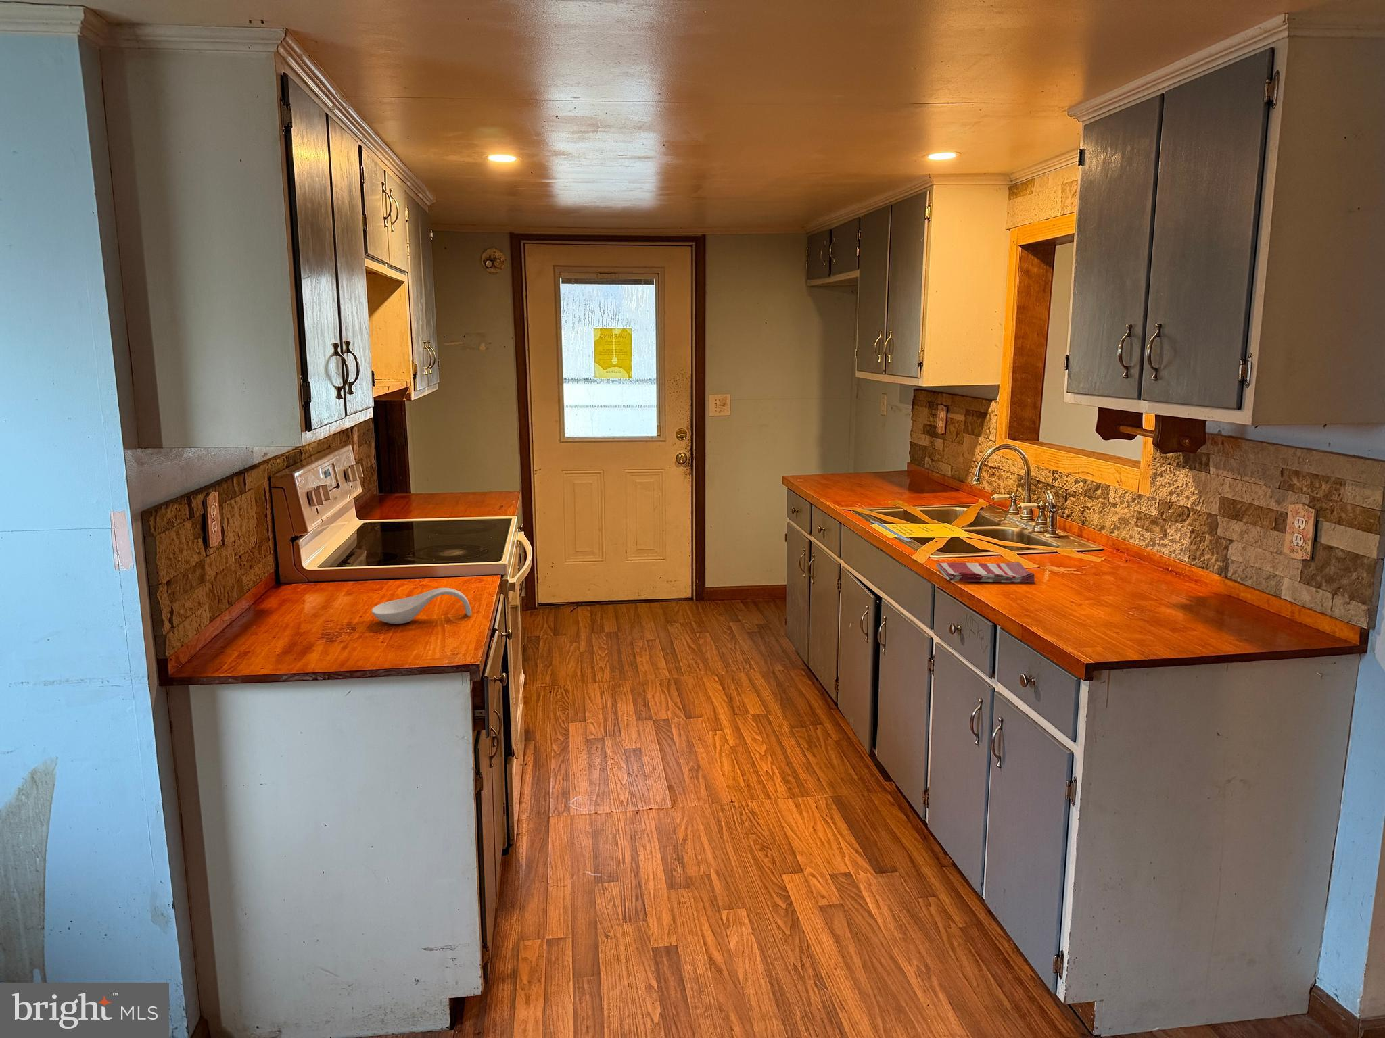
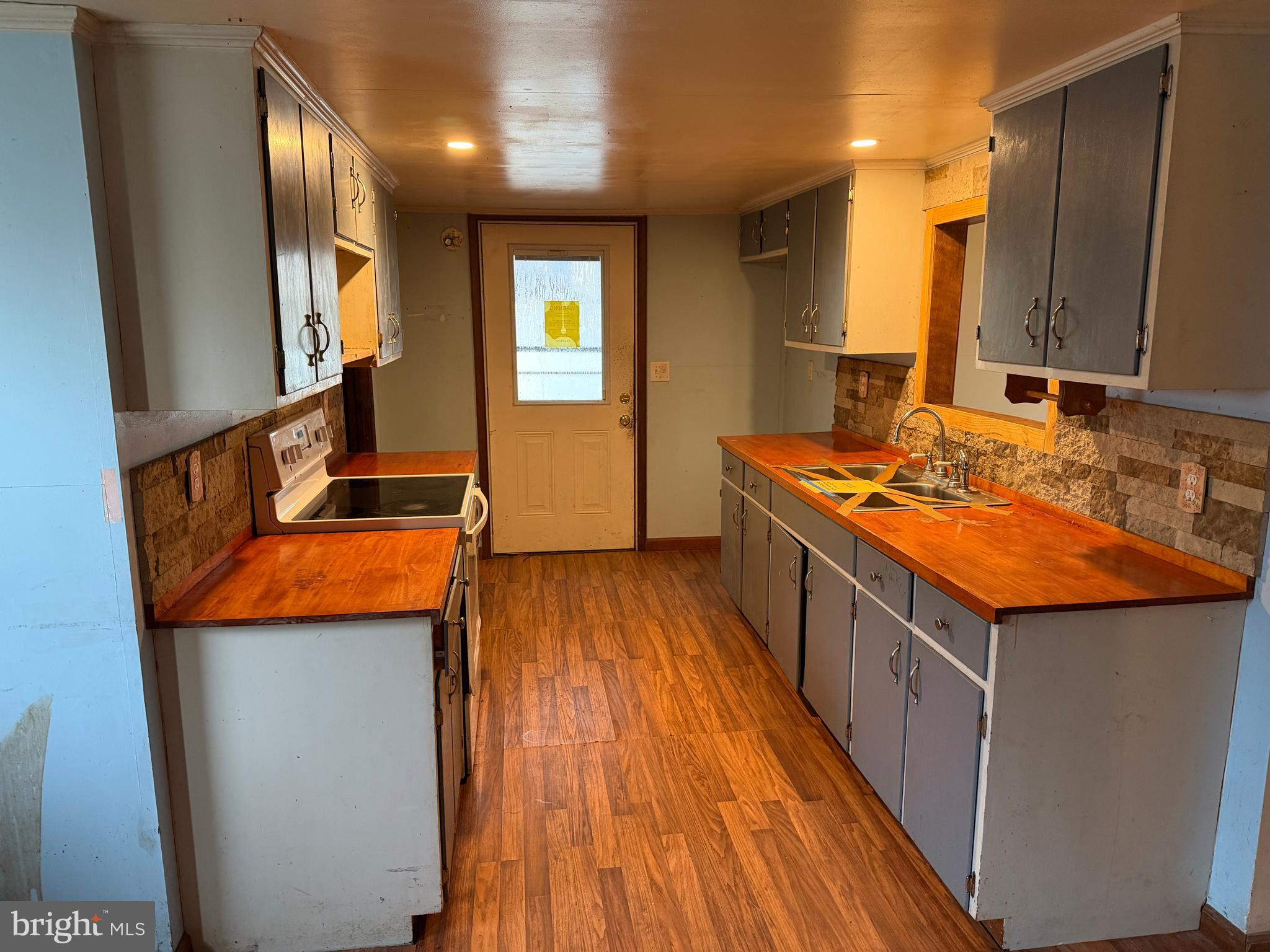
- dish towel [936,562,1035,583]
- spoon rest [371,588,472,625]
